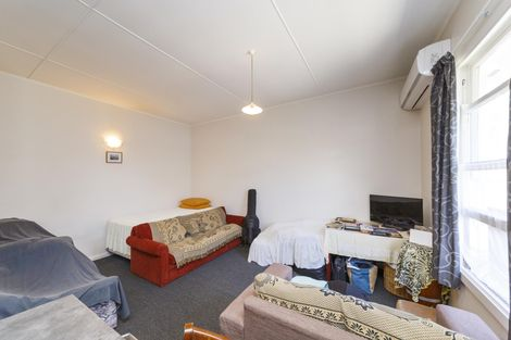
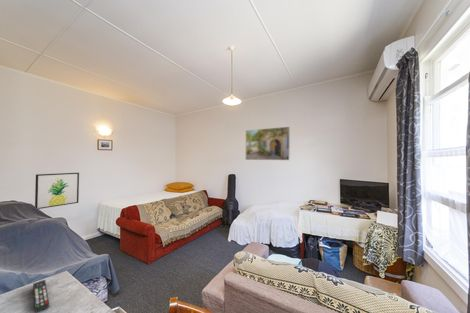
+ remote control [32,279,50,313]
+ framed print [245,126,291,161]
+ wall art [34,172,80,210]
